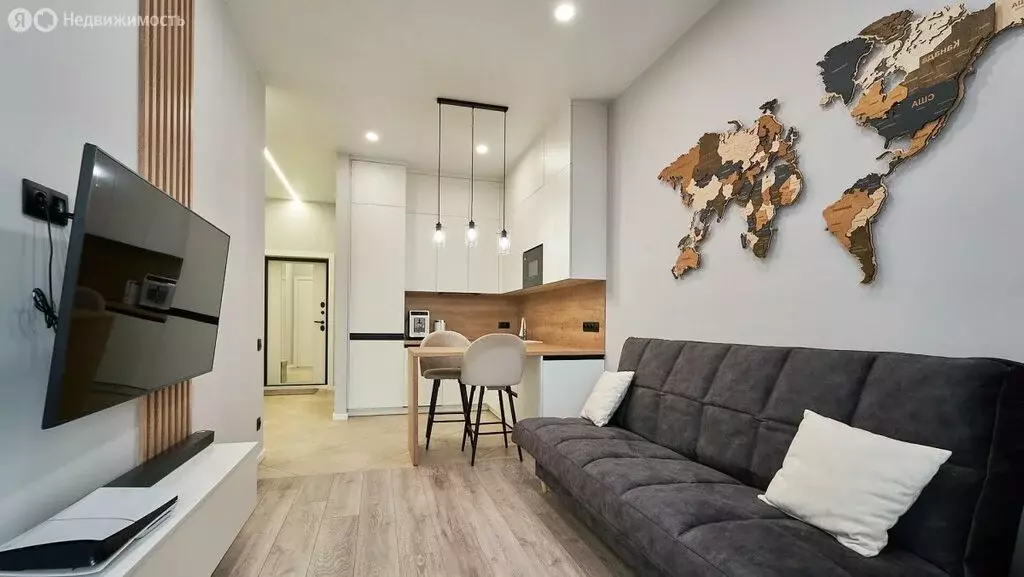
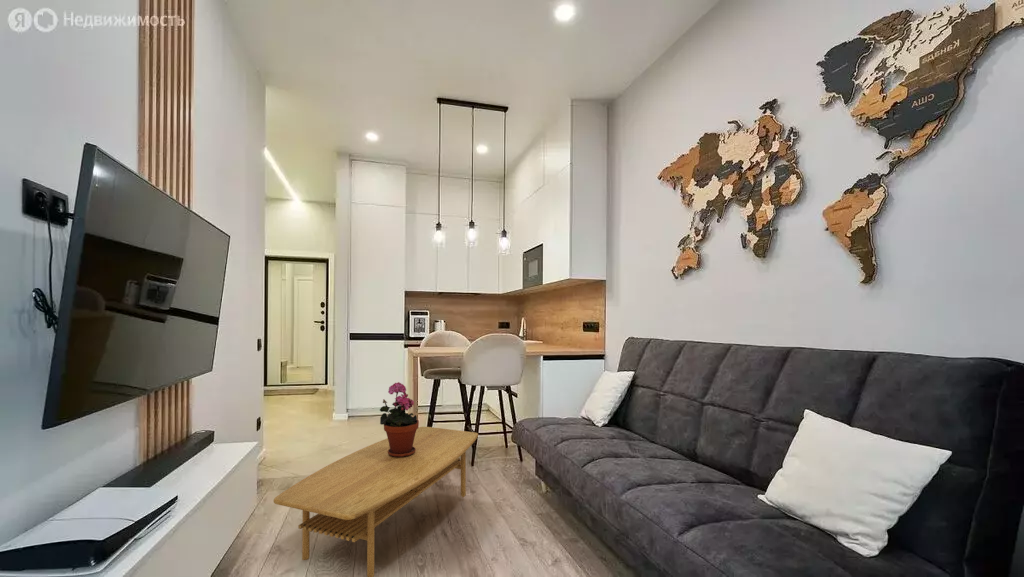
+ coffee table [273,426,479,577]
+ potted plant [379,381,420,458]
